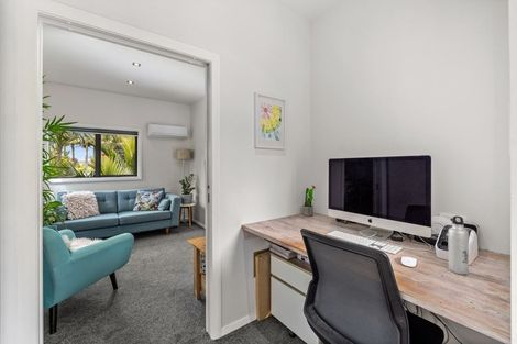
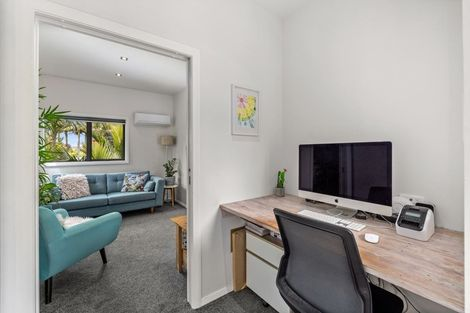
- water bottle [447,214,470,276]
